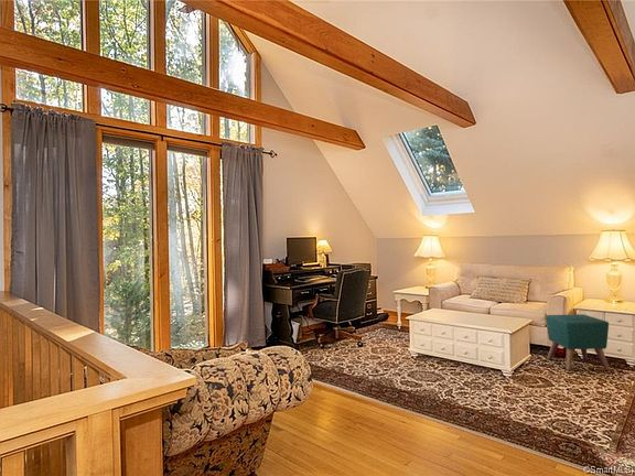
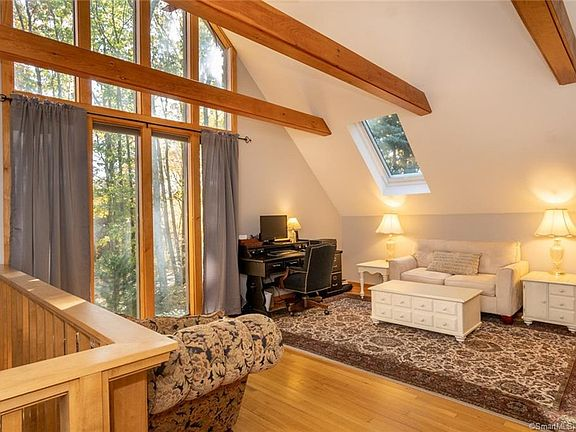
- ottoman [545,313,611,372]
